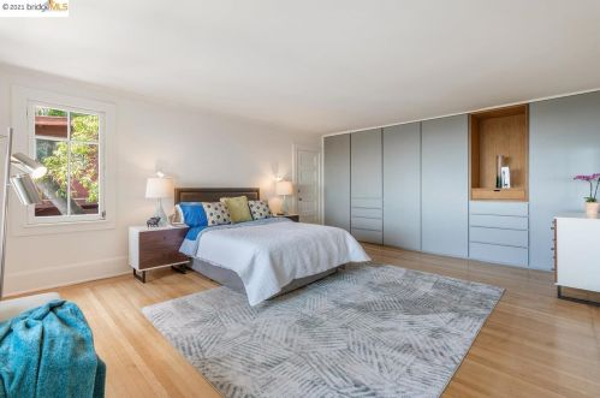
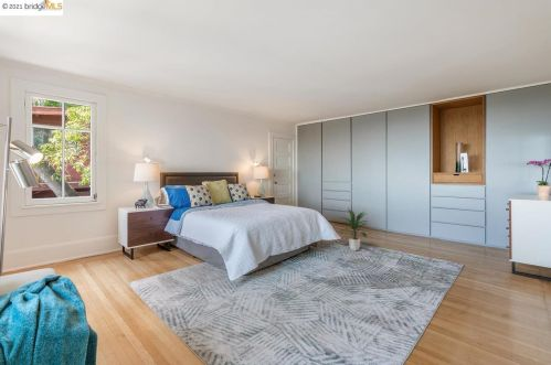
+ indoor plant [338,207,370,251]
